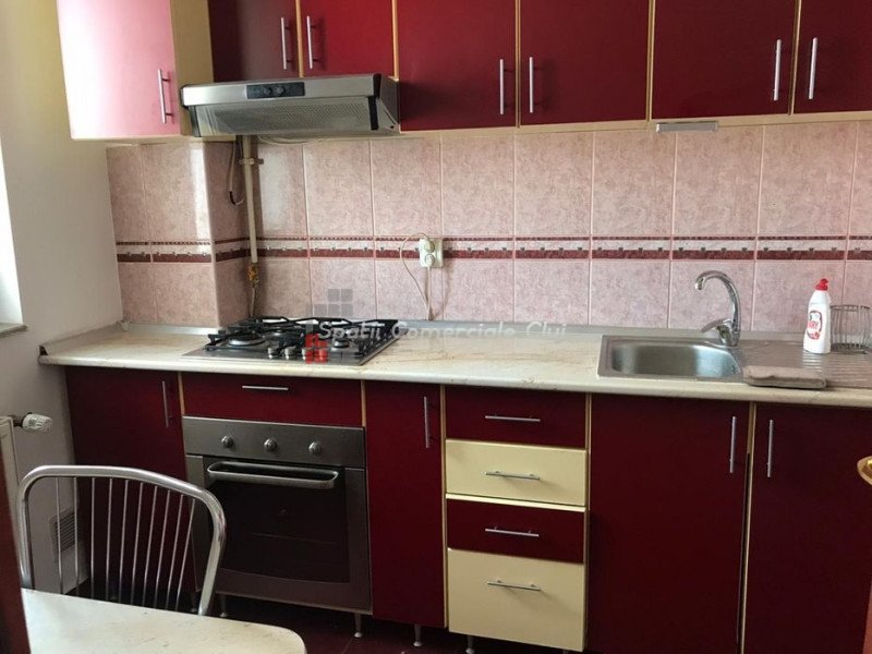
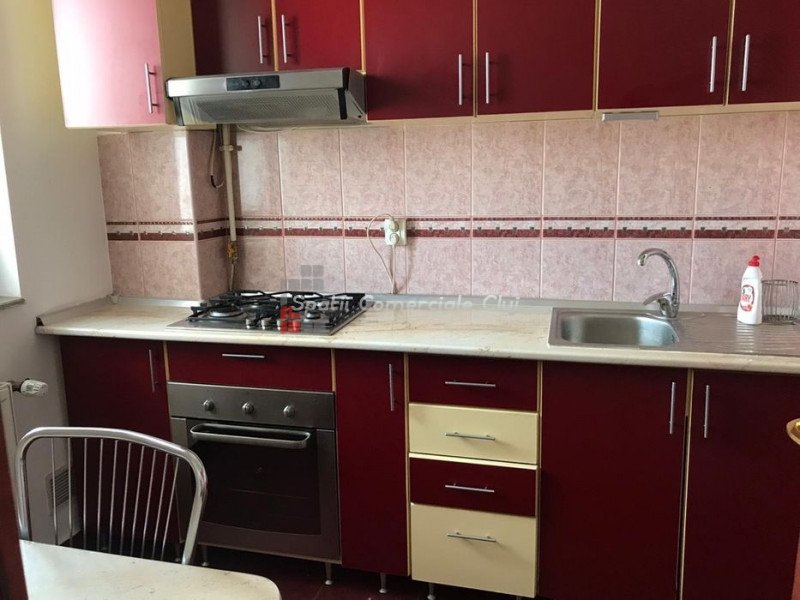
- washcloth [741,364,827,389]
